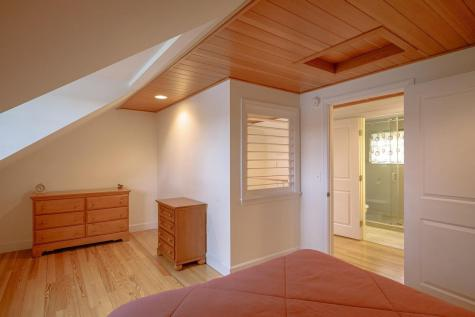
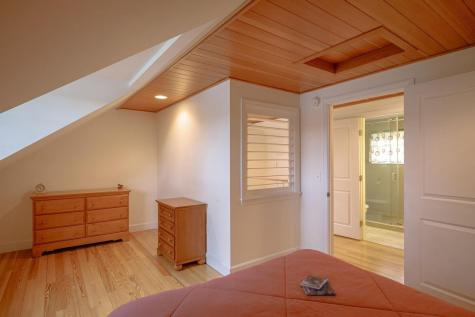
+ booklet [299,274,336,296]
